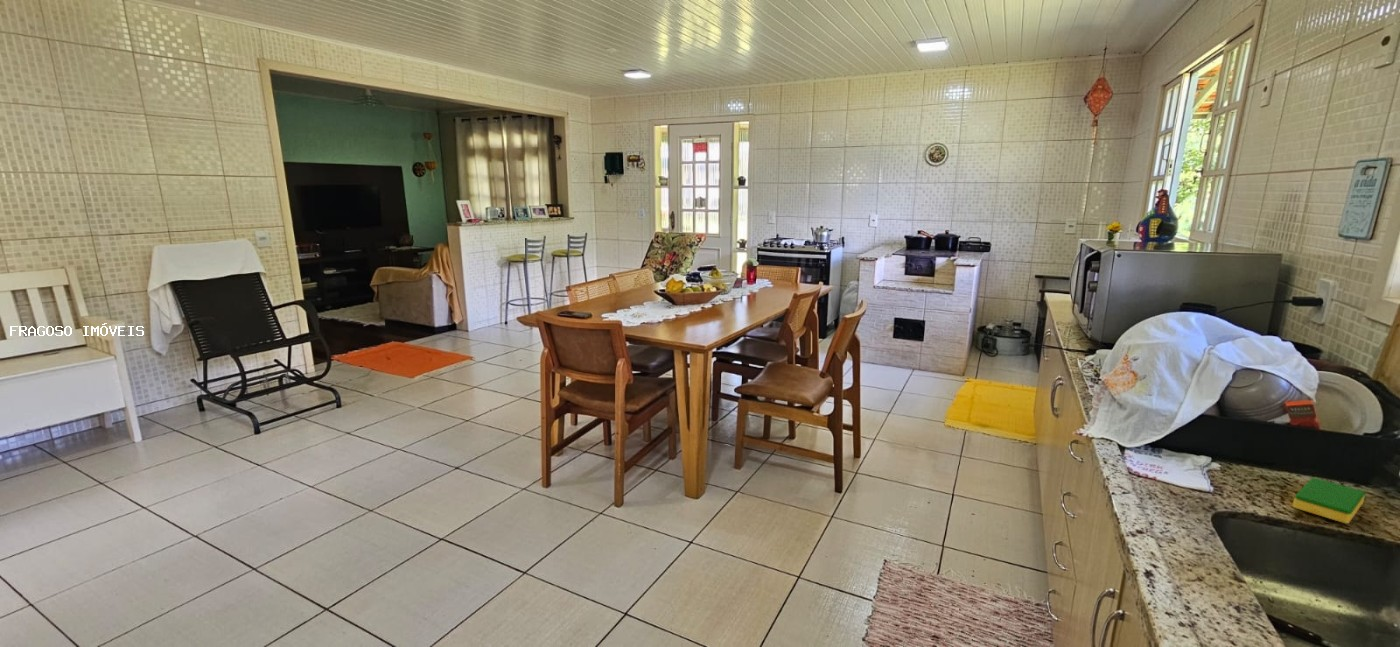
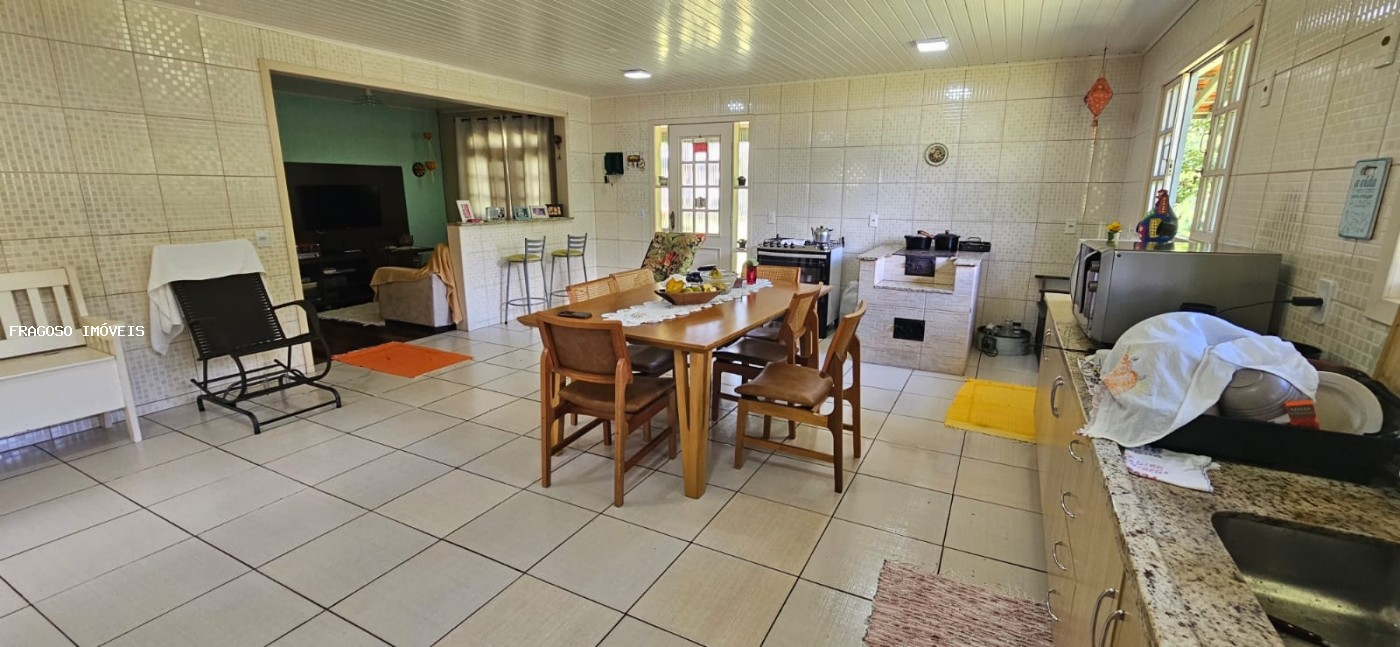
- dish sponge [1292,477,1367,524]
